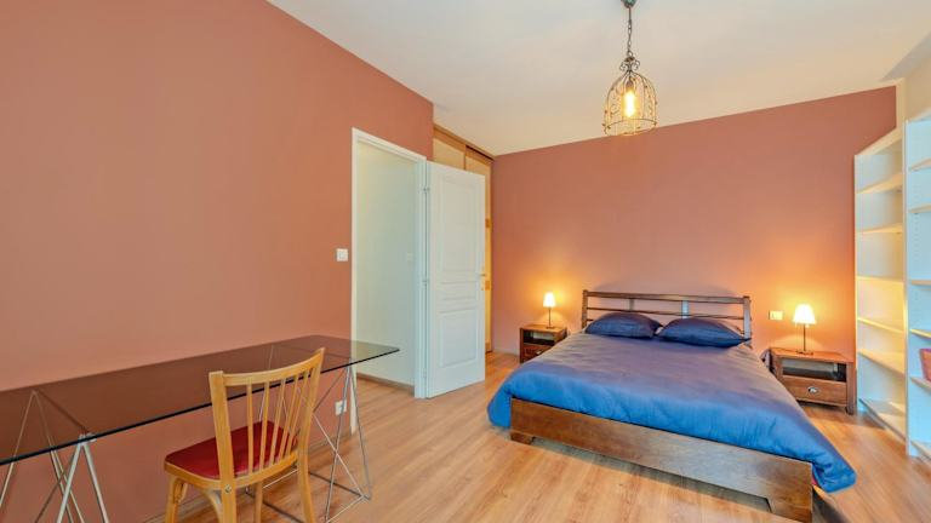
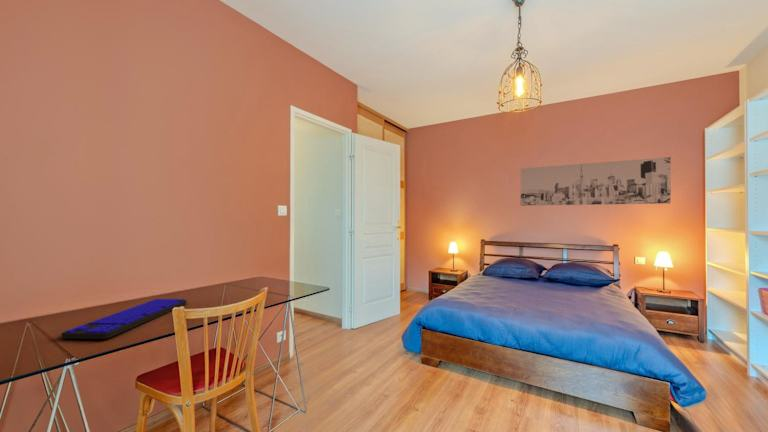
+ keyboard [60,298,188,340]
+ wall art [520,156,672,207]
